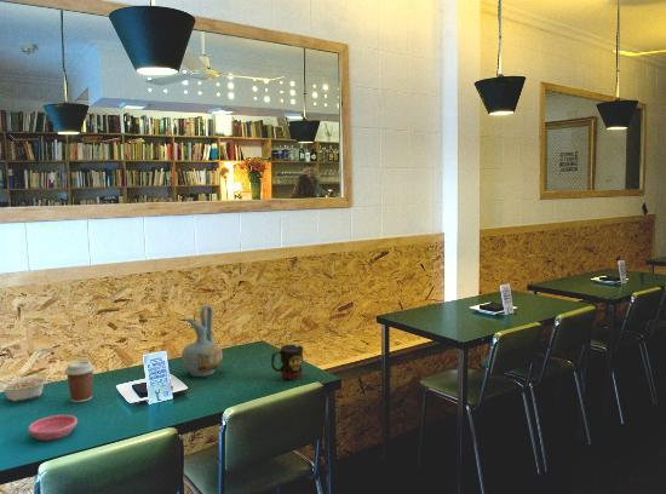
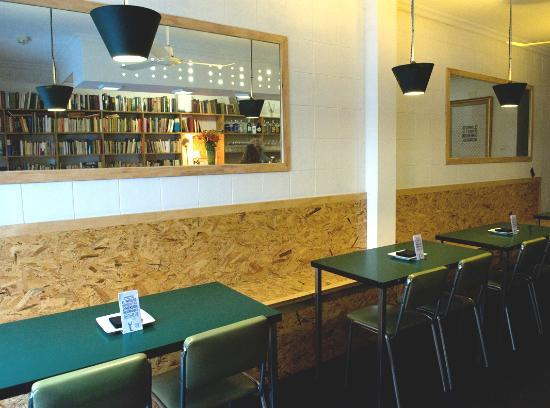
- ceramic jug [180,304,224,378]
- legume [0,375,48,402]
- mug [270,344,304,380]
- coffee cup [63,360,96,403]
- saucer [27,414,79,442]
